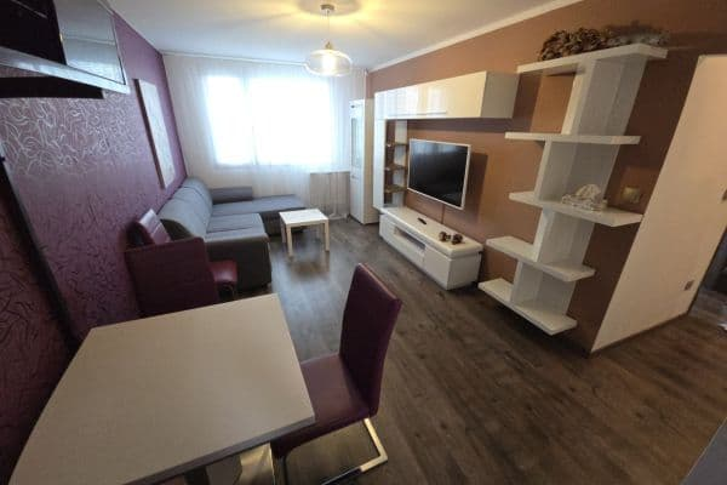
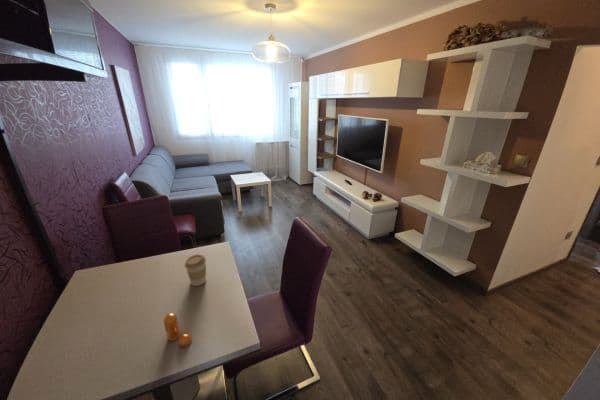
+ pepper shaker [163,312,193,348]
+ coffee cup [184,253,207,287]
